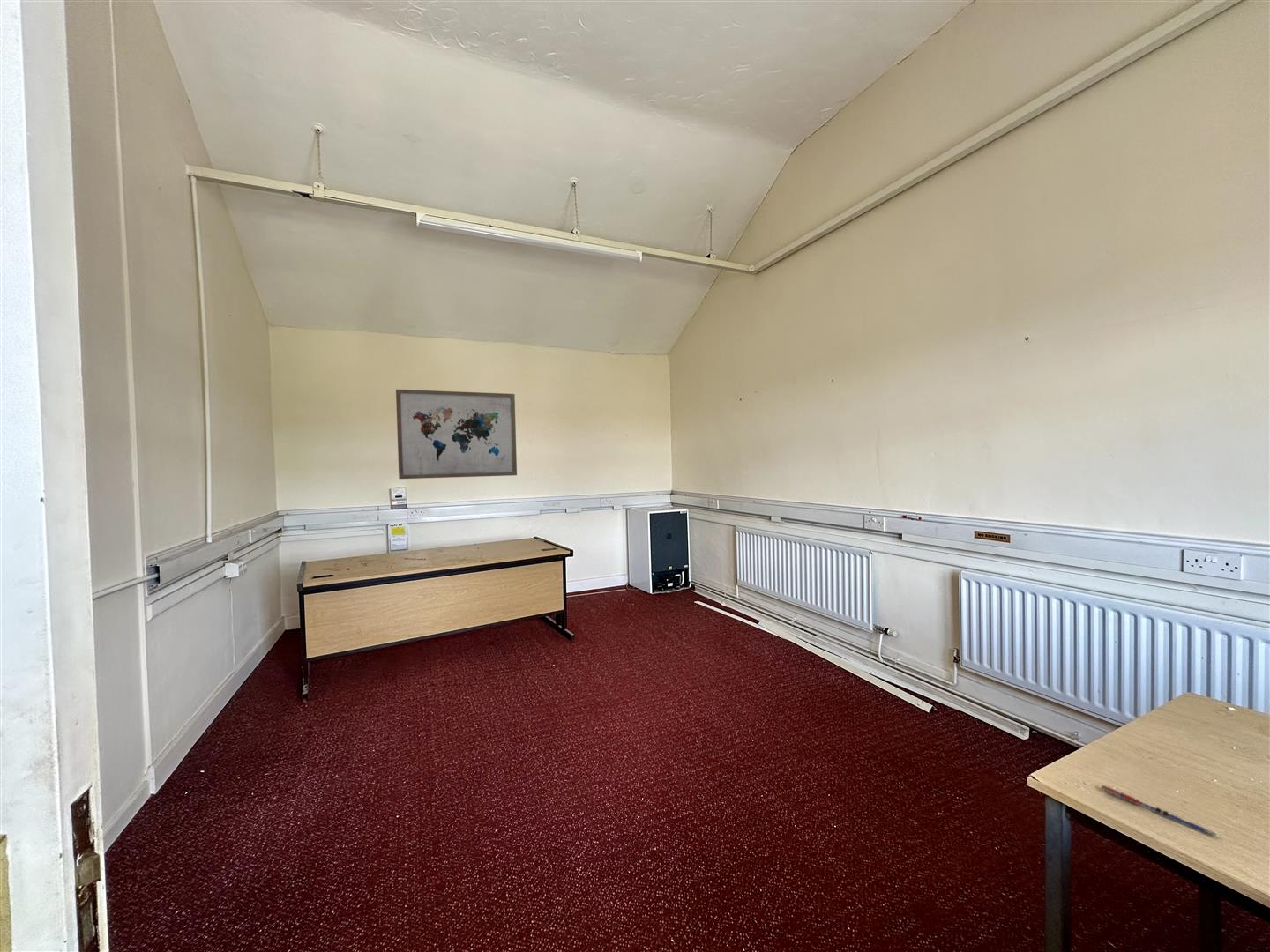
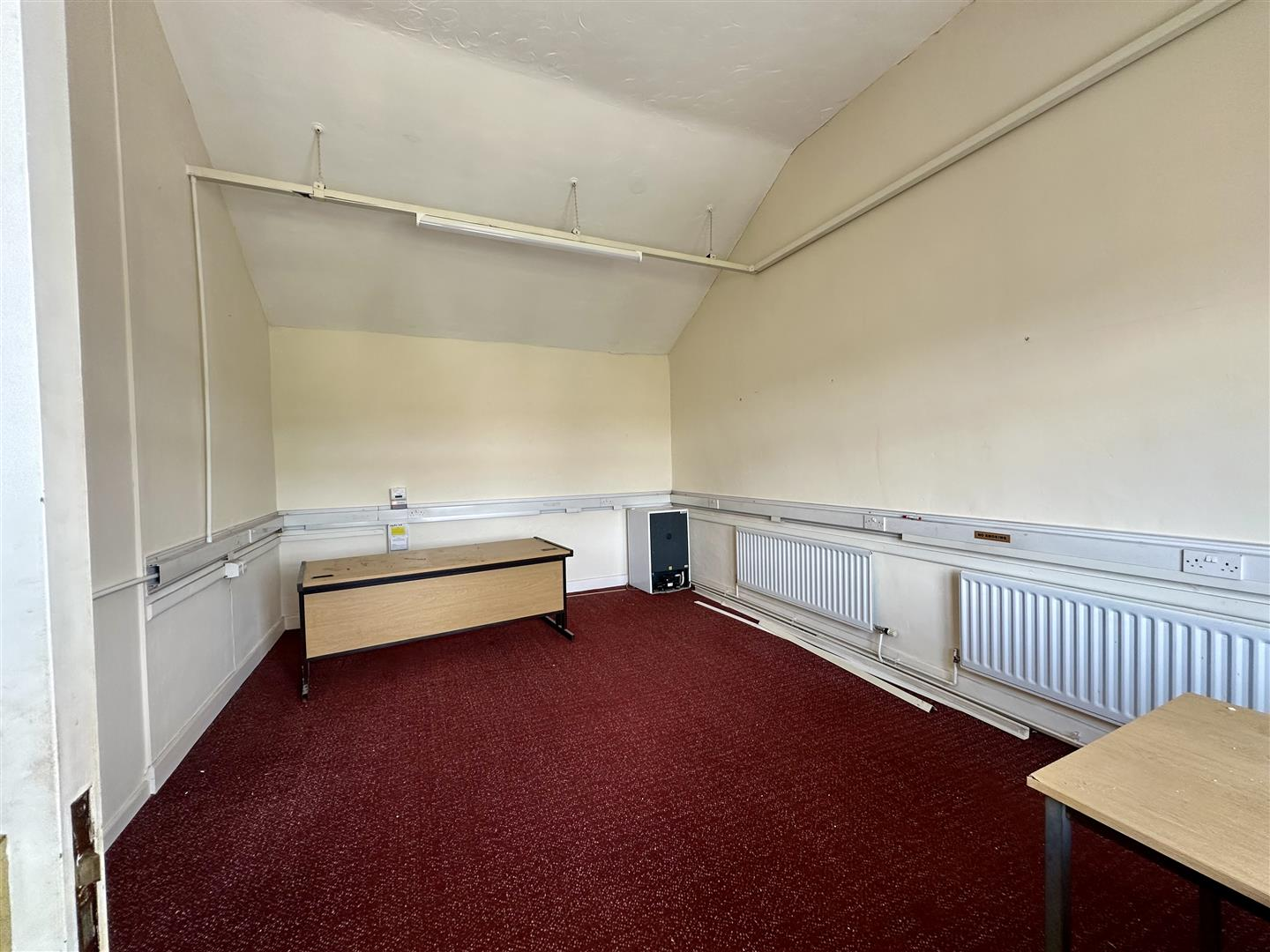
- pen [1101,785,1217,838]
- wall art [395,389,518,480]
